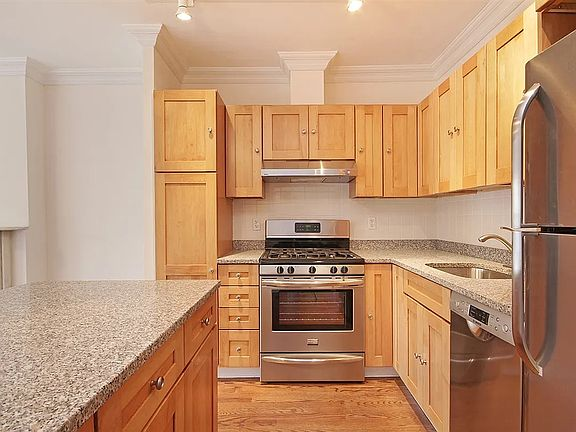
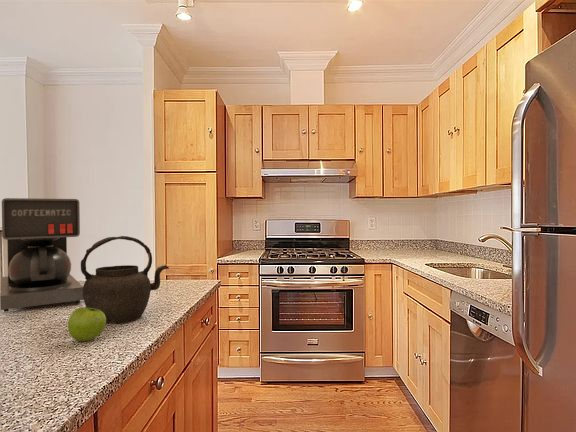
+ kettle [80,235,170,325]
+ coffee maker [0,197,84,313]
+ fruit [67,306,107,342]
